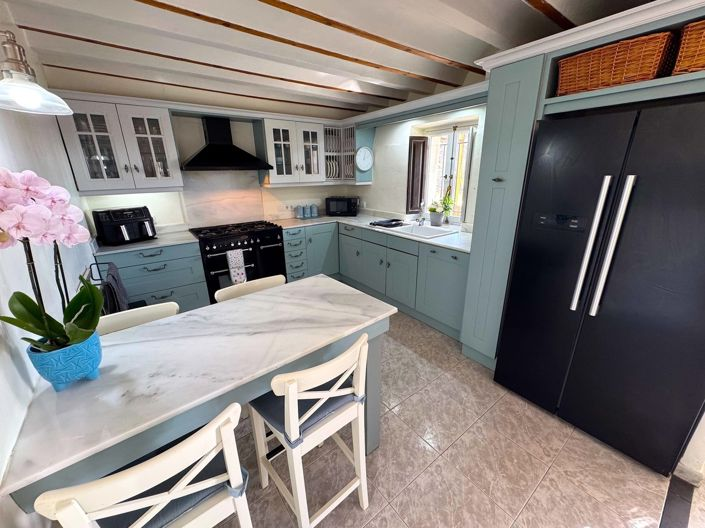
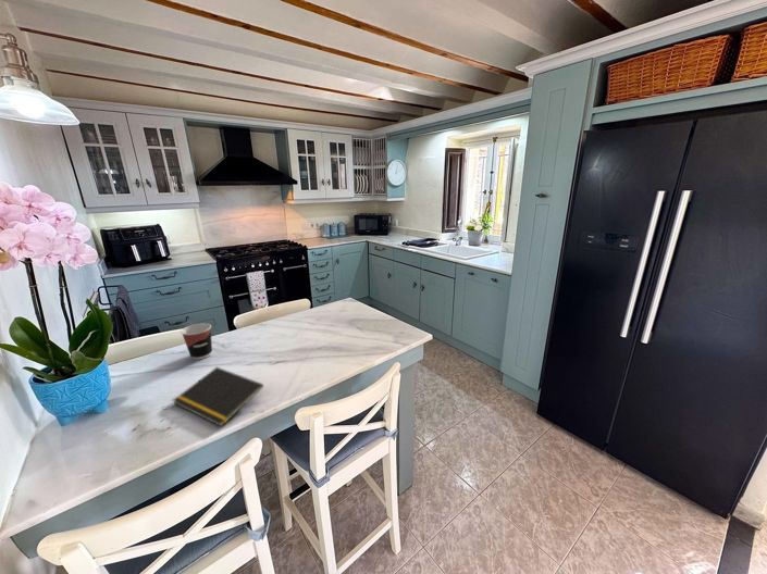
+ cup [180,322,213,361]
+ notepad [172,366,264,428]
